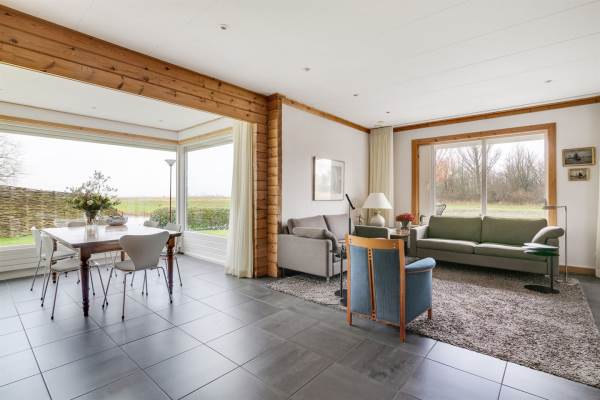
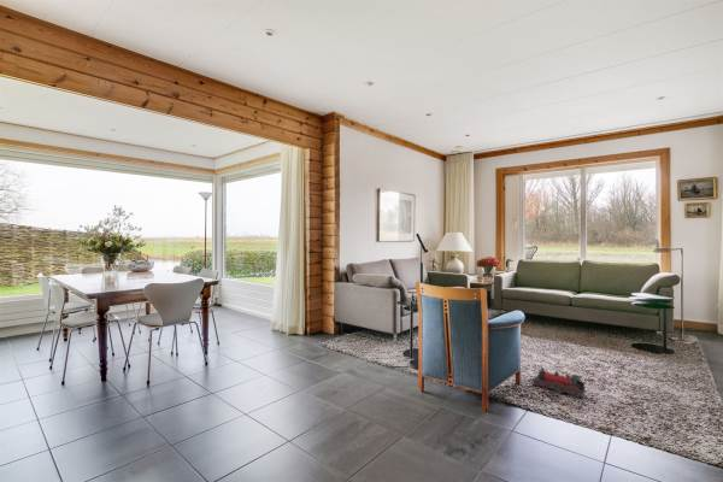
+ toy train [529,366,587,399]
